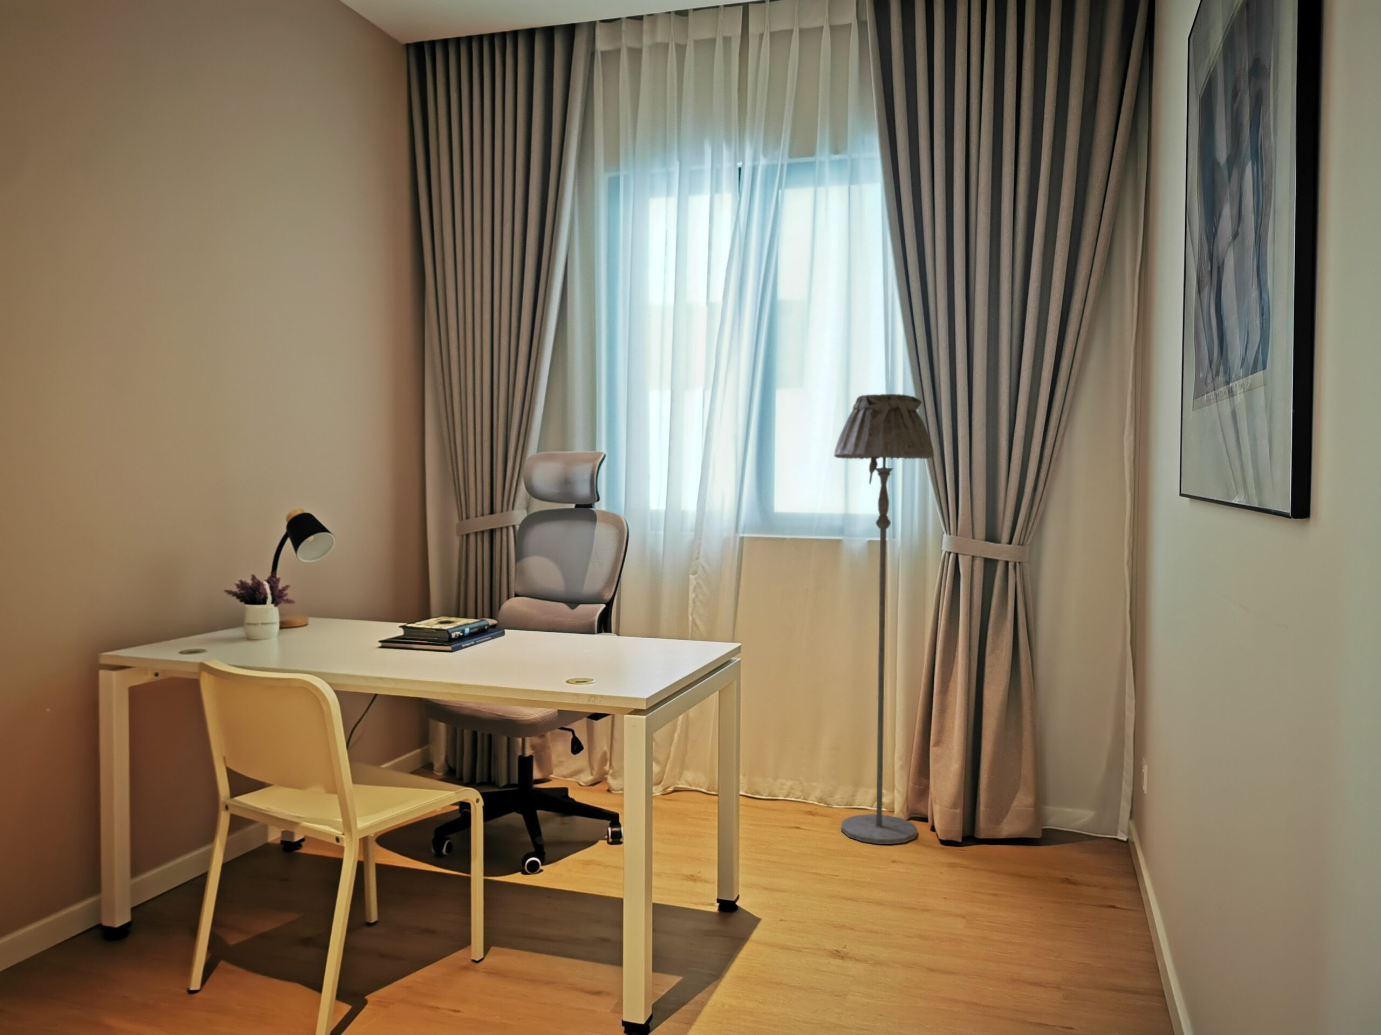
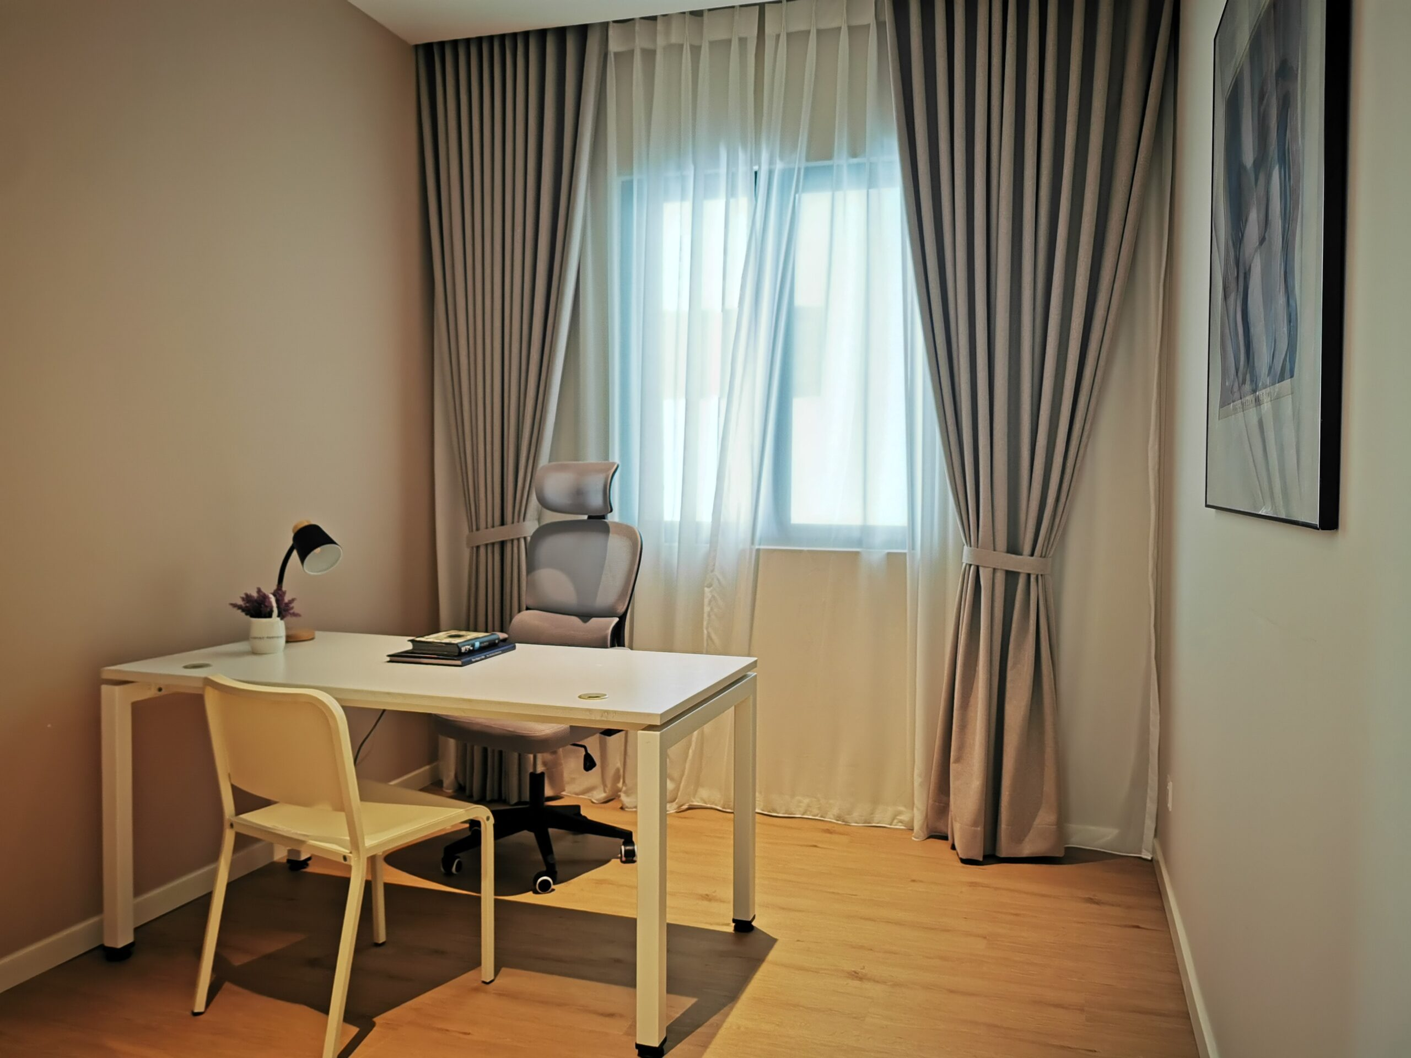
- floor lamp [833,394,935,845]
